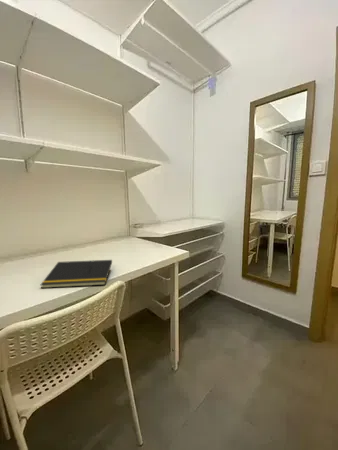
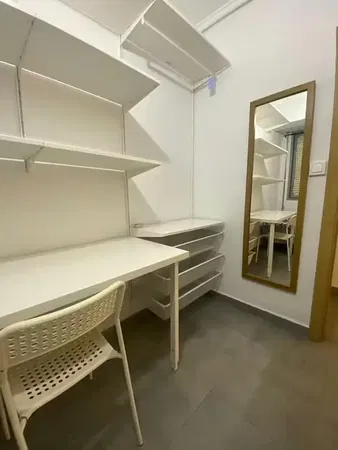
- notepad [40,259,113,289]
